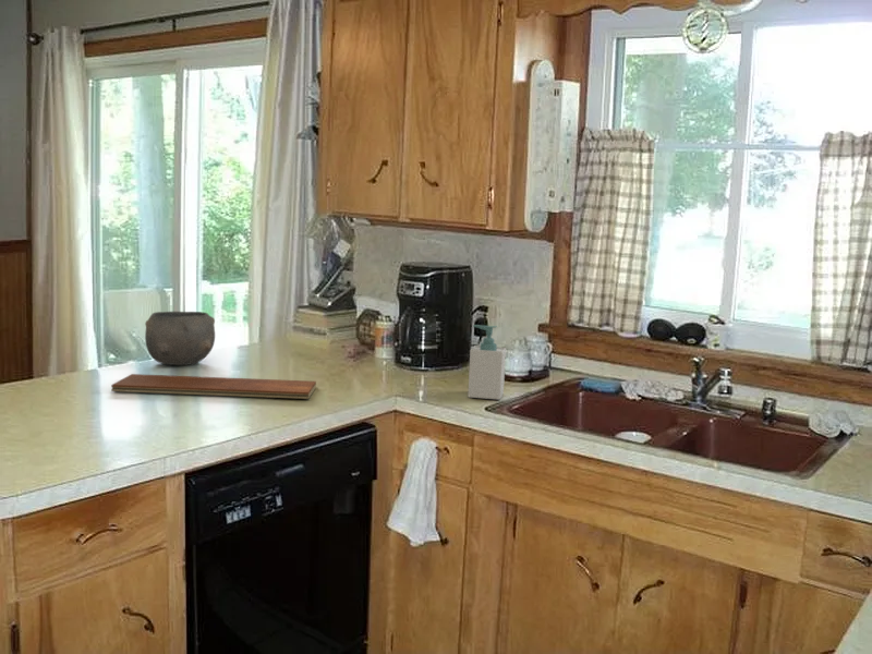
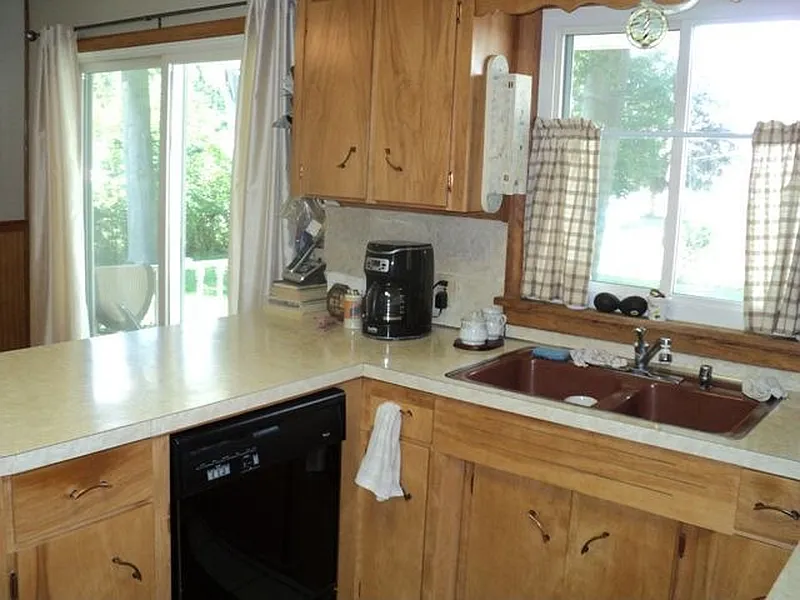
- chopping board [110,373,317,400]
- bowl [144,311,216,366]
- soap bottle [467,324,507,401]
